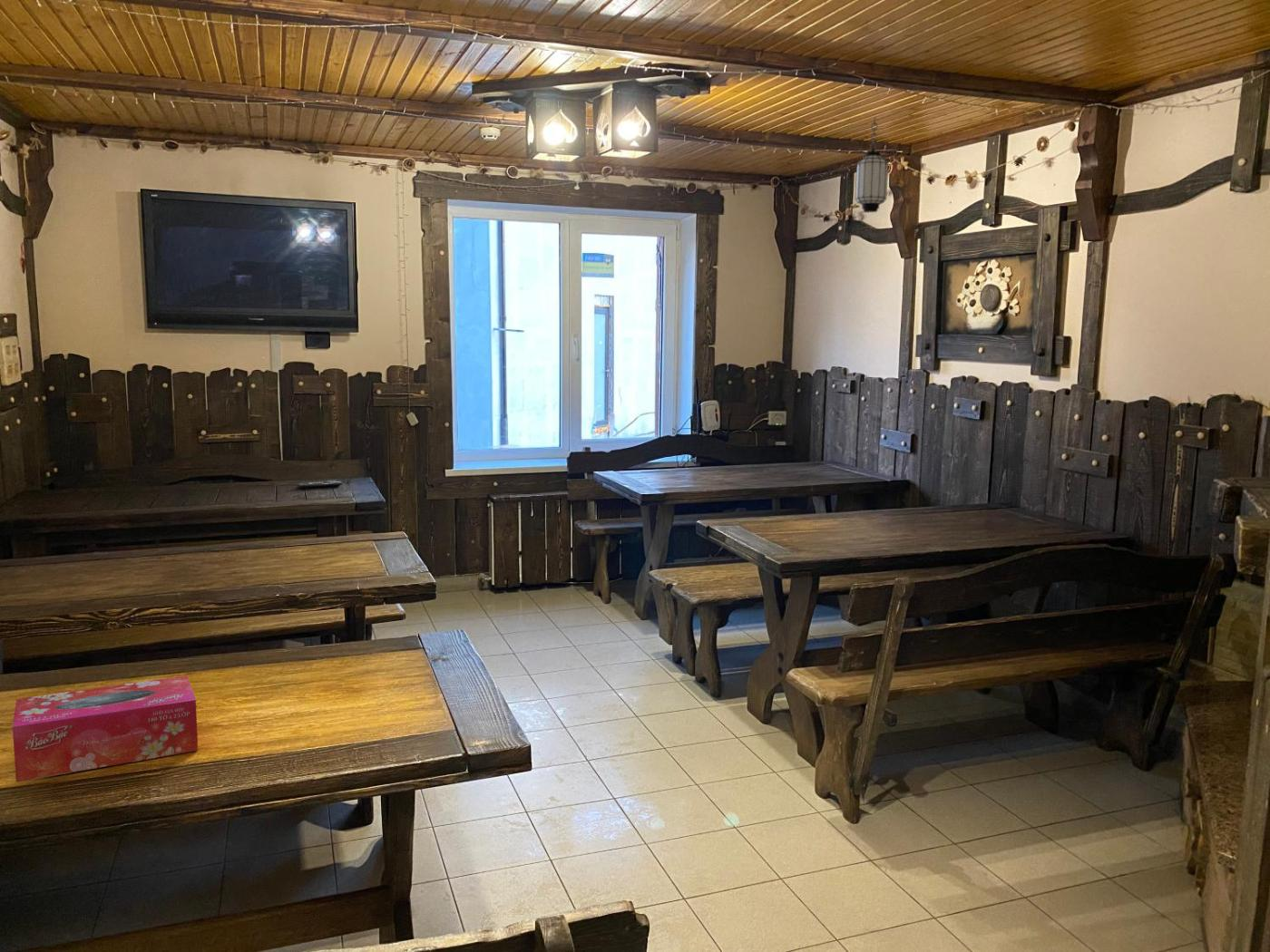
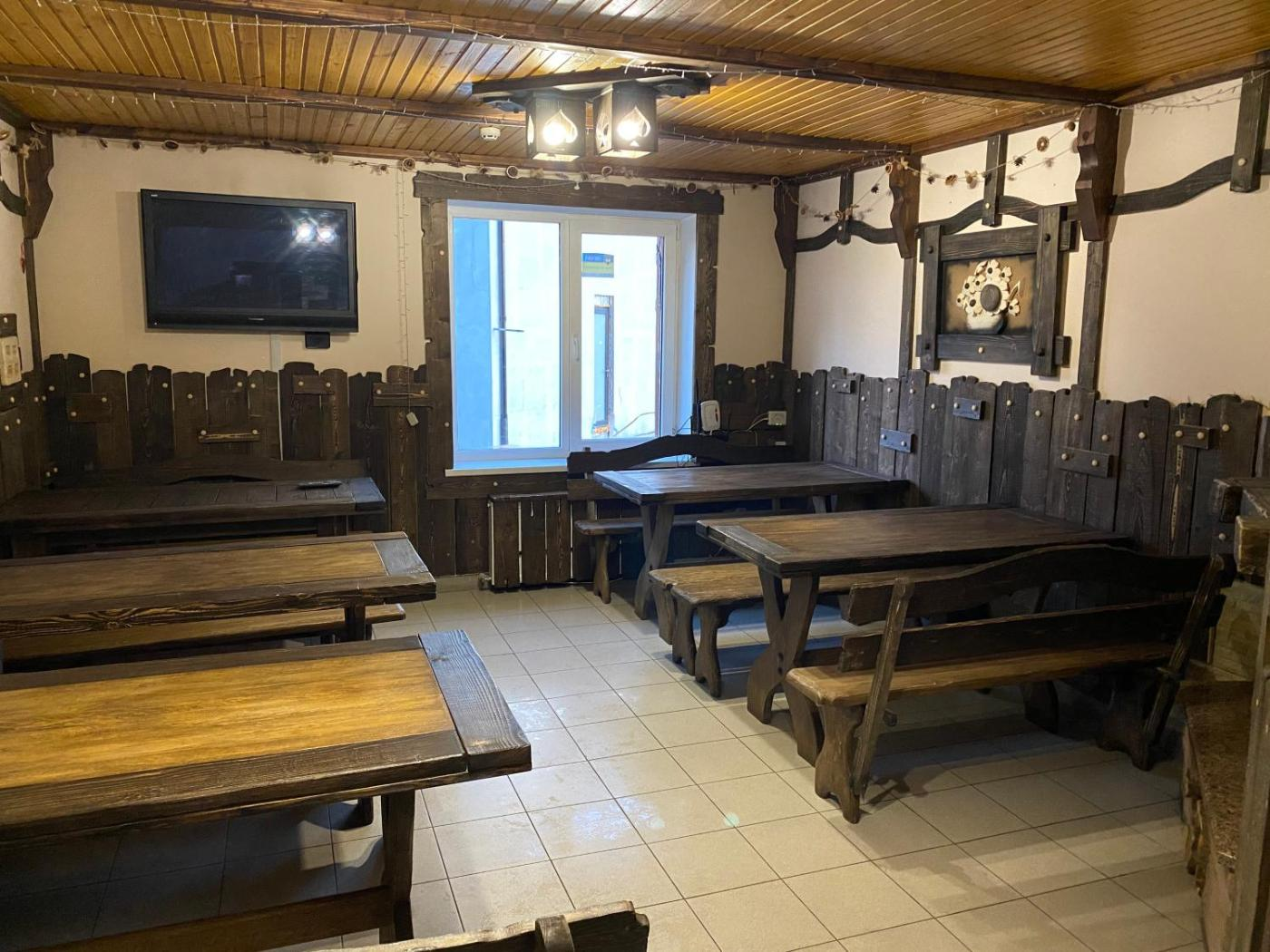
- hanging lantern [855,116,889,213]
- tissue box [12,675,199,783]
